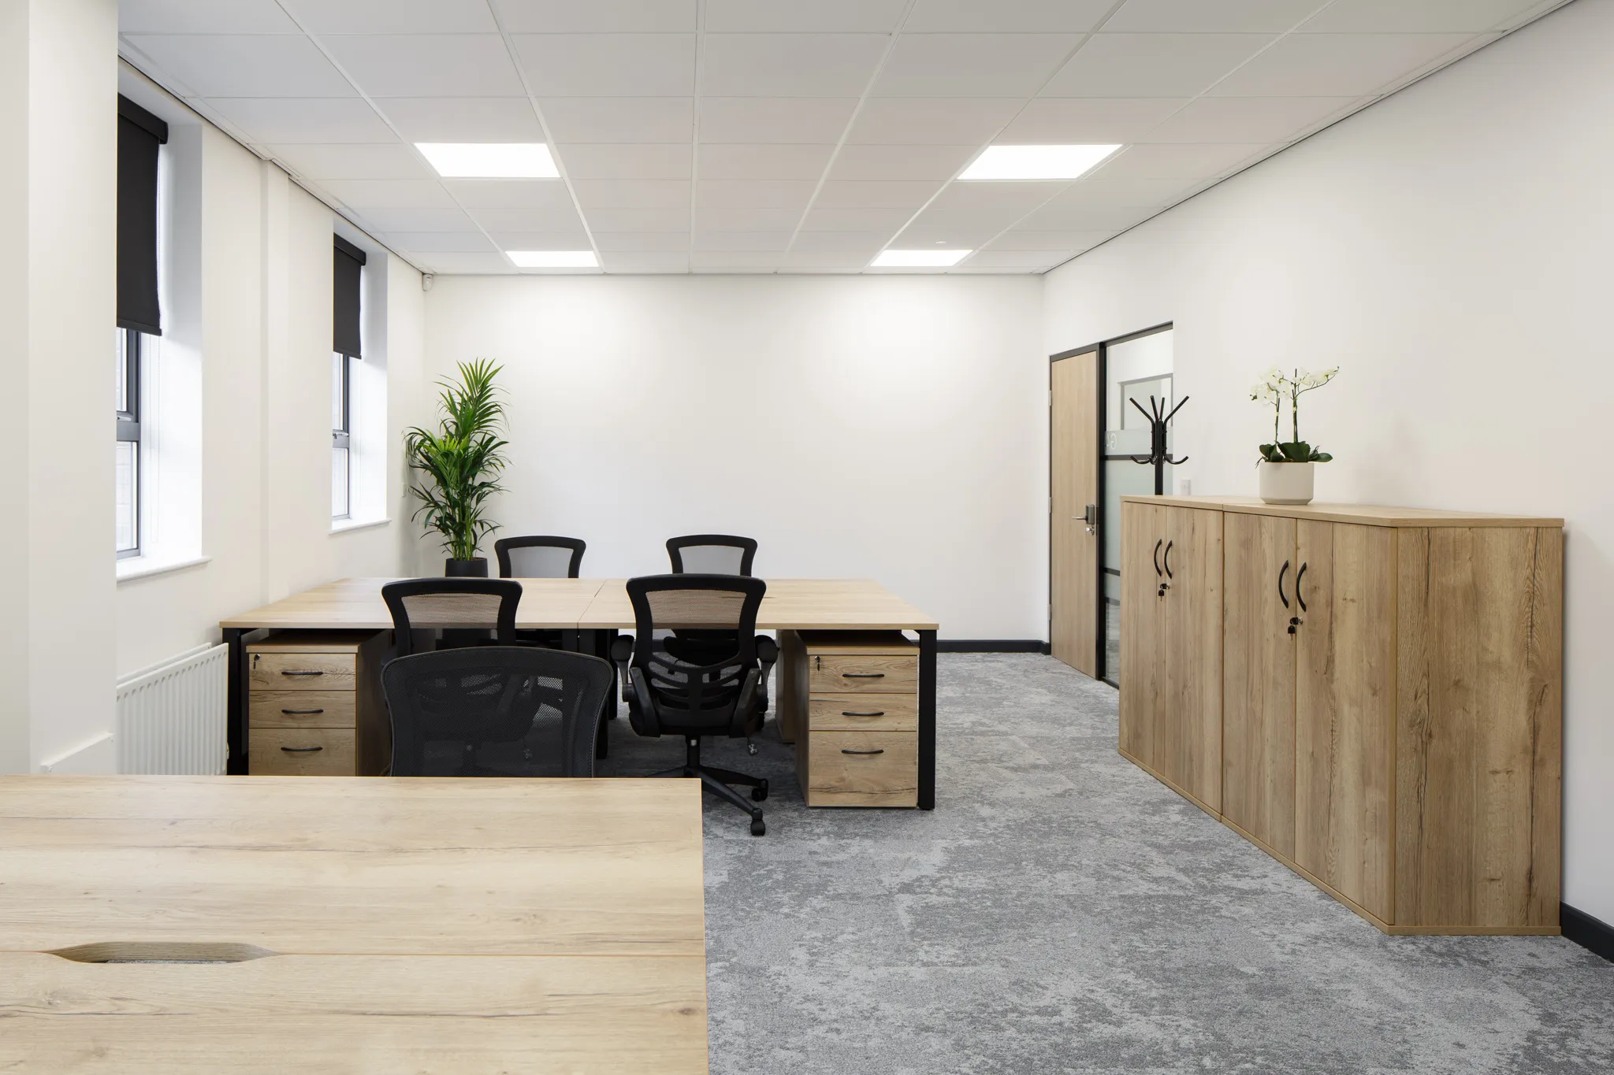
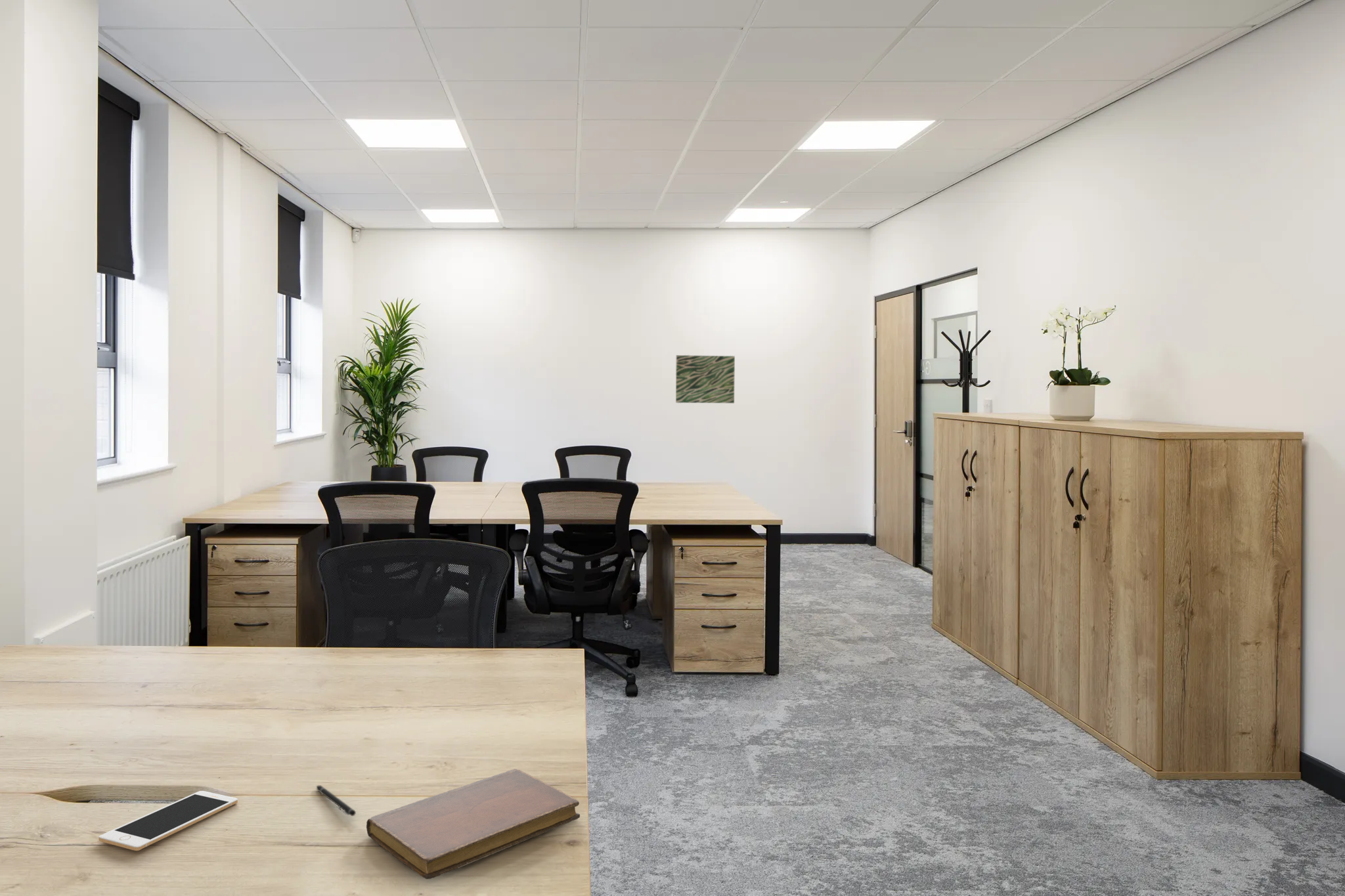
+ cell phone [98,790,238,851]
+ notebook [366,768,581,880]
+ pen [316,784,357,817]
+ wall art [675,354,736,404]
